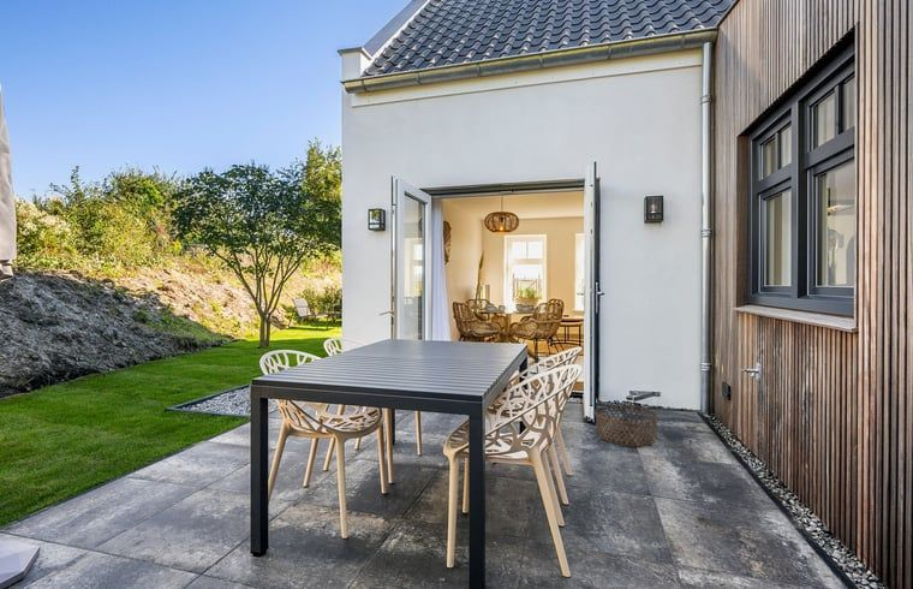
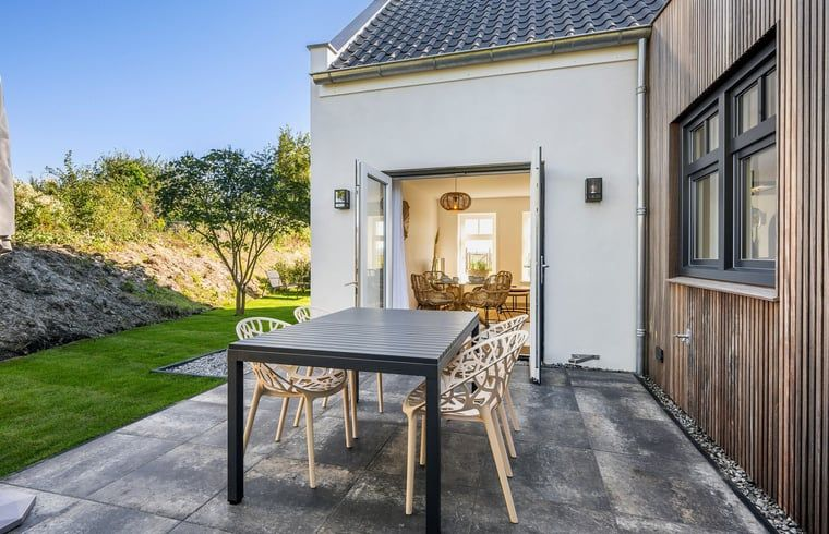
- basket [593,404,658,448]
